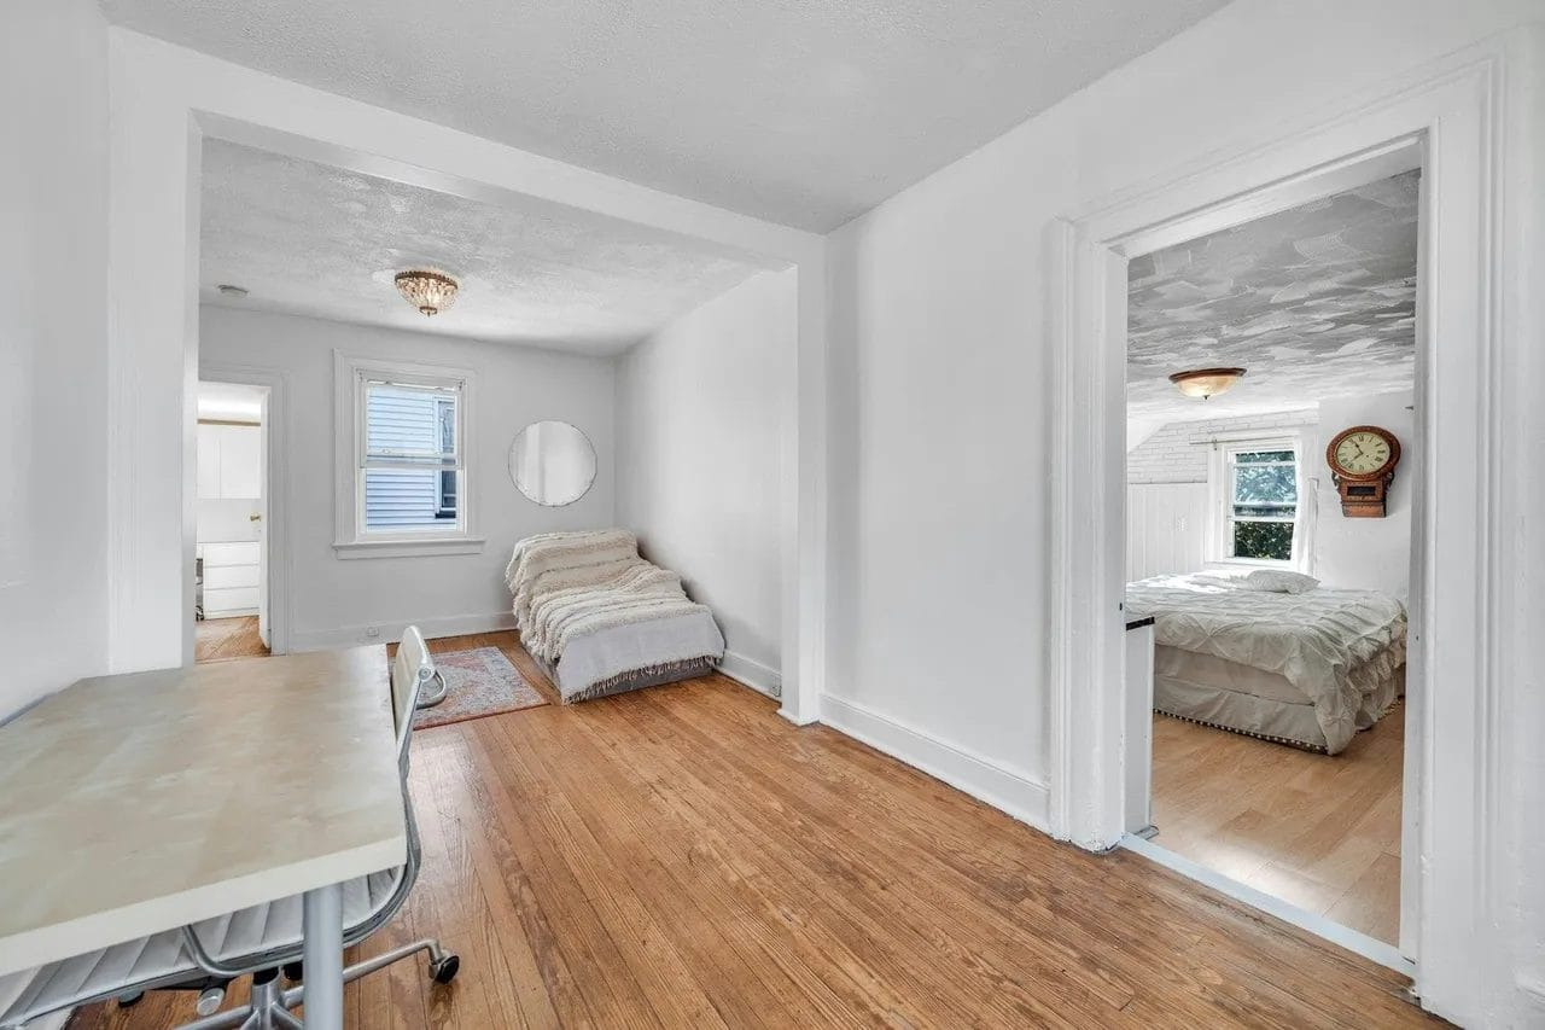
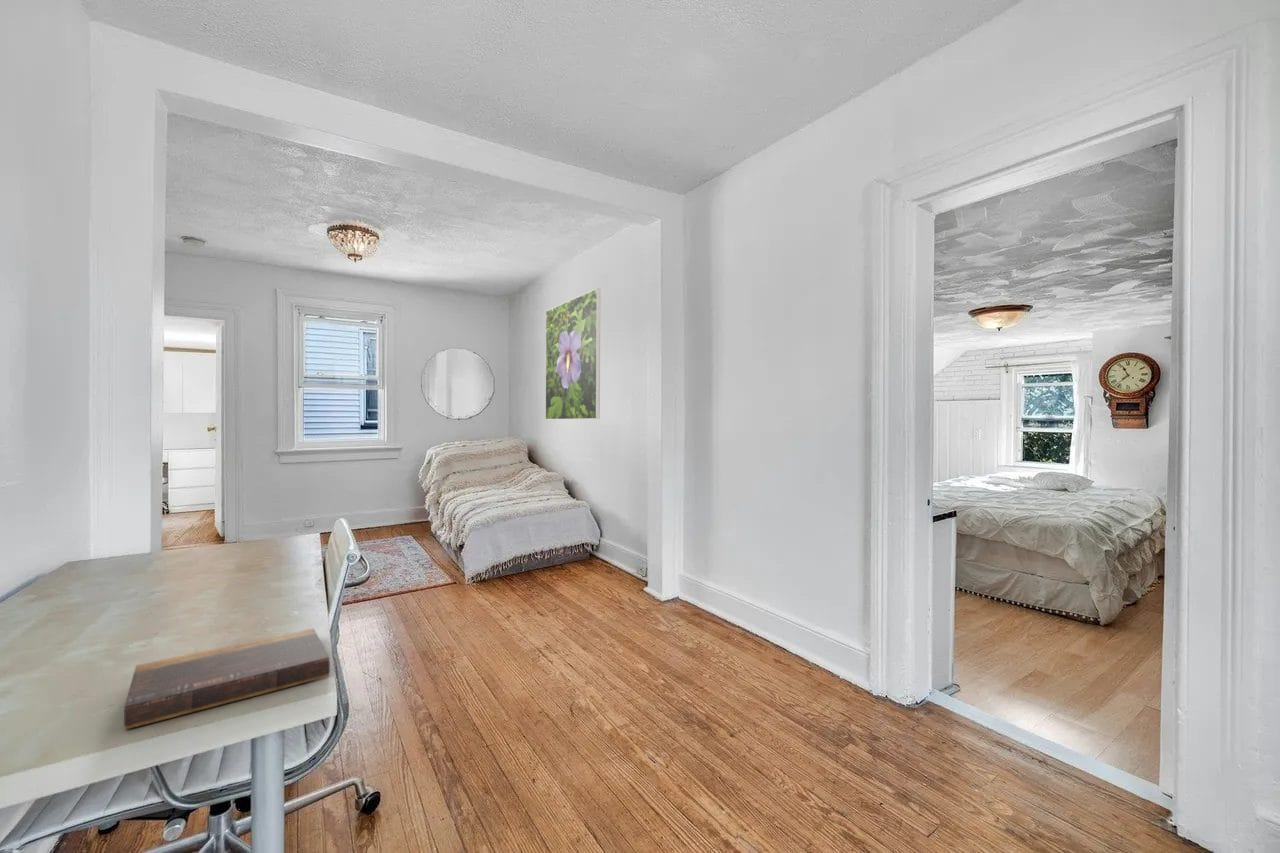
+ book [123,627,331,731]
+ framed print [544,287,601,420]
